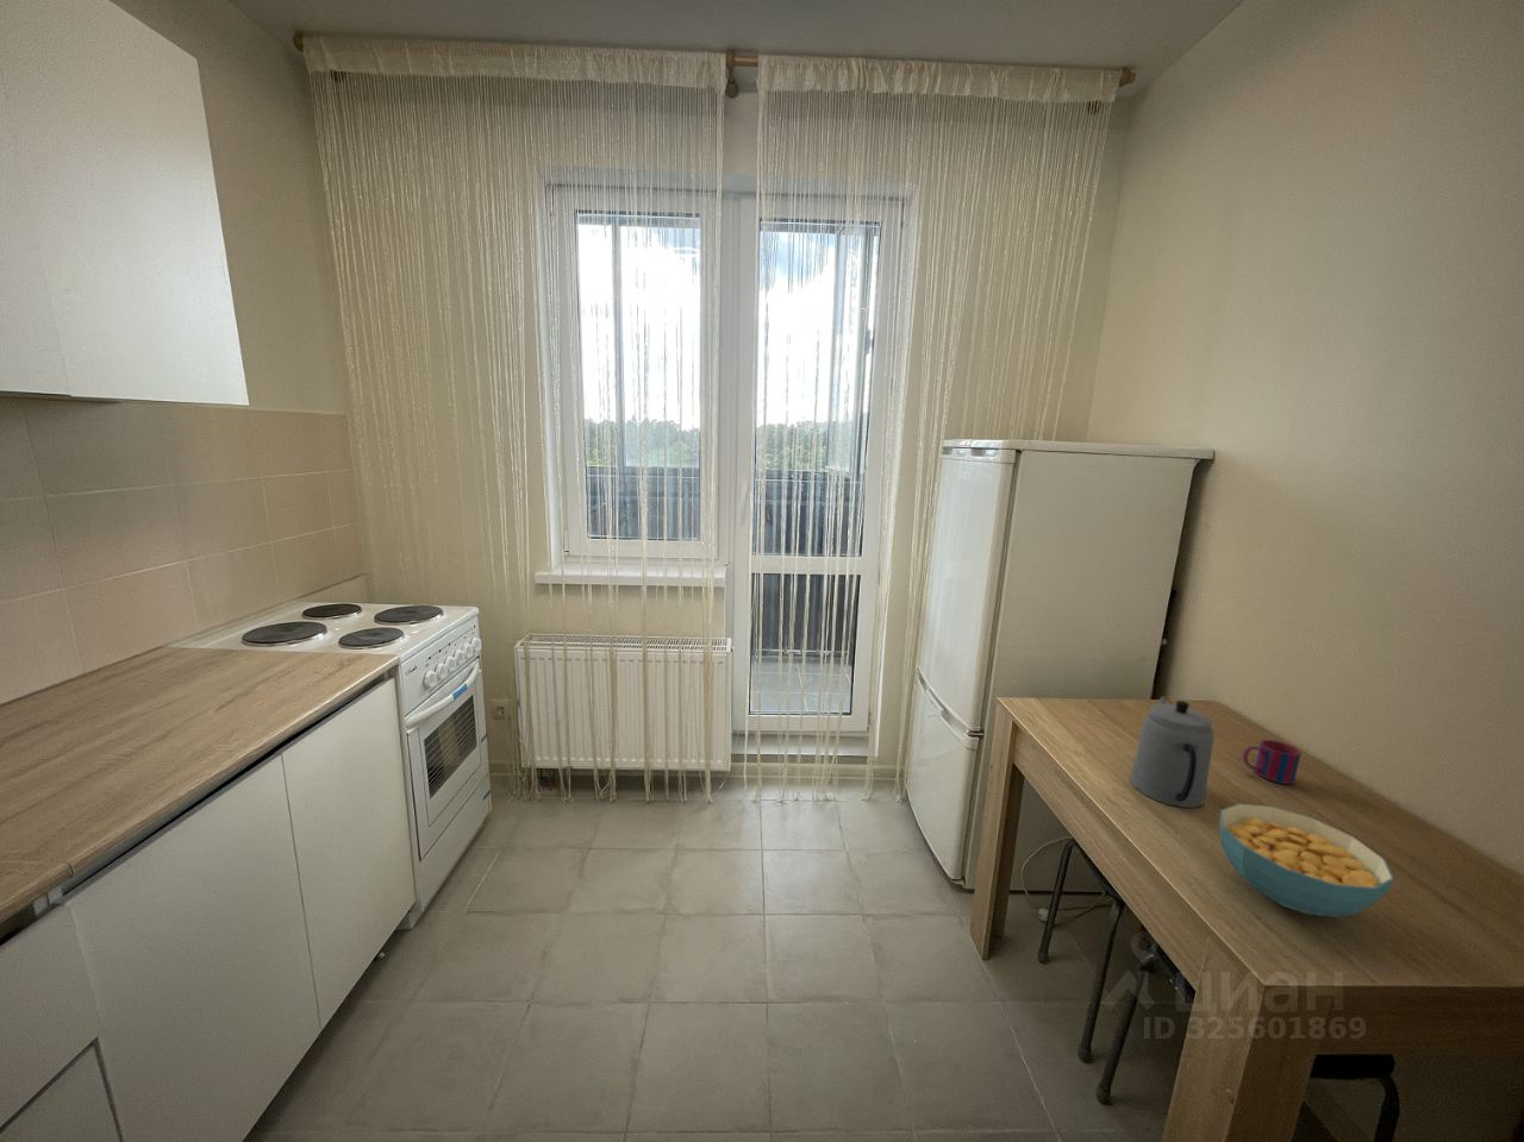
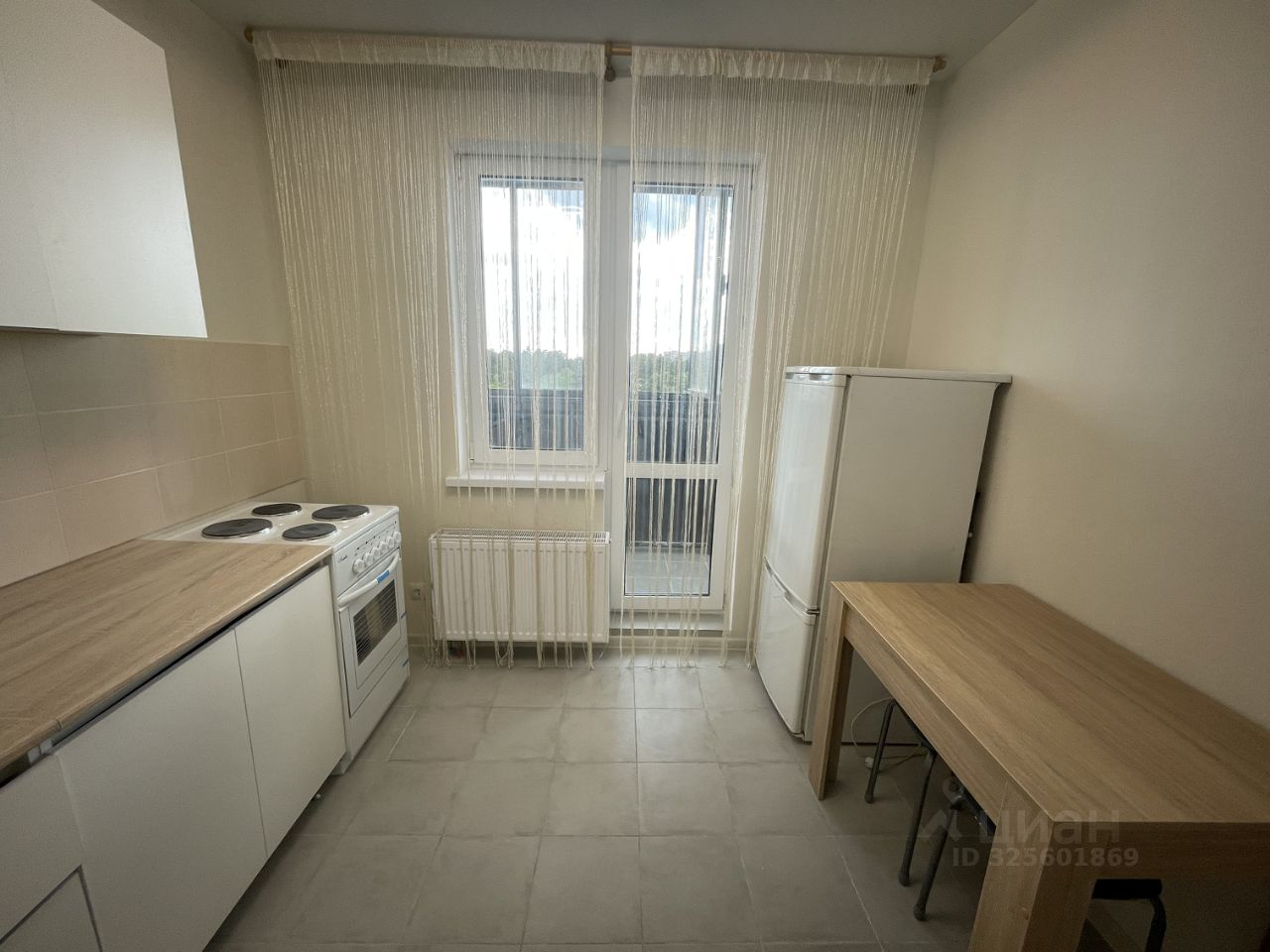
- mug [1242,739,1302,785]
- teapot [1129,695,1216,809]
- cereal bowl [1218,803,1396,919]
